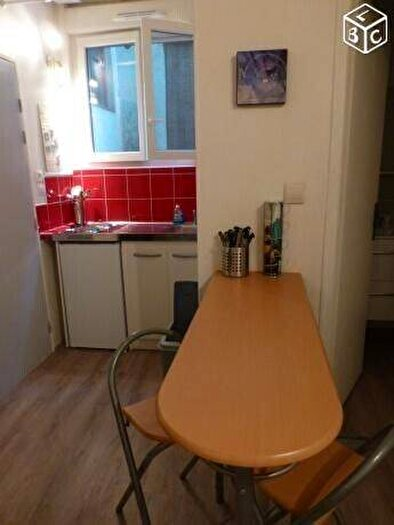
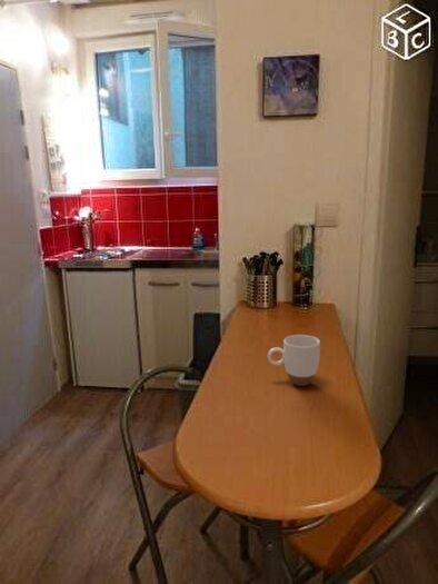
+ mug [267,334,321,387]
